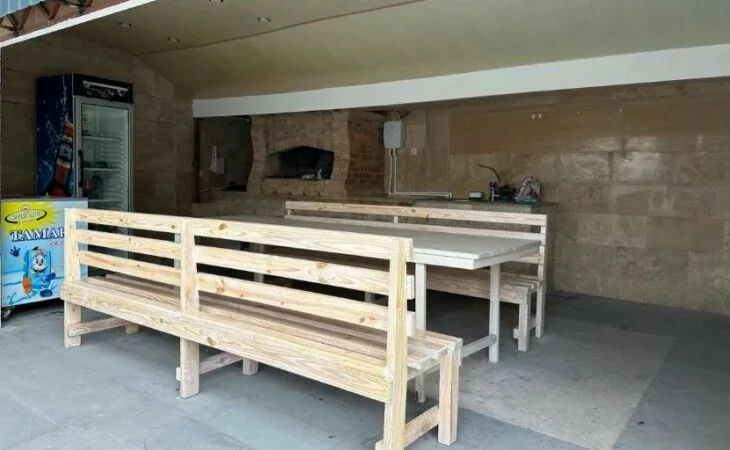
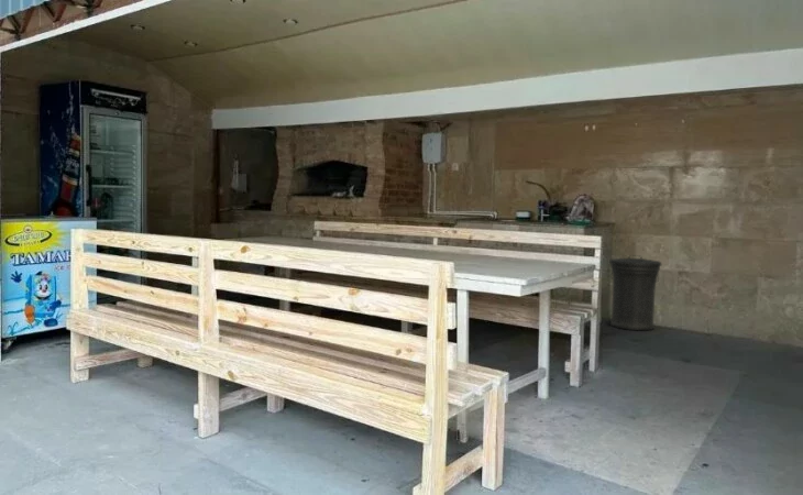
+ trash can [608,254,662,331]
